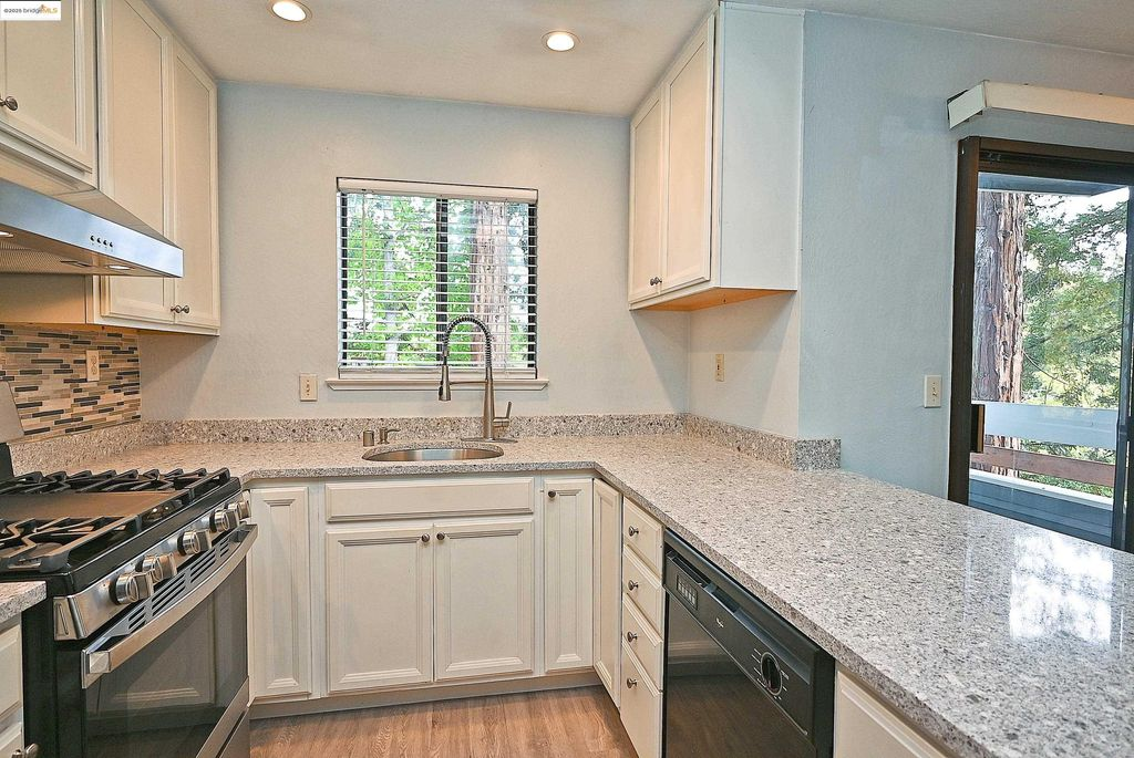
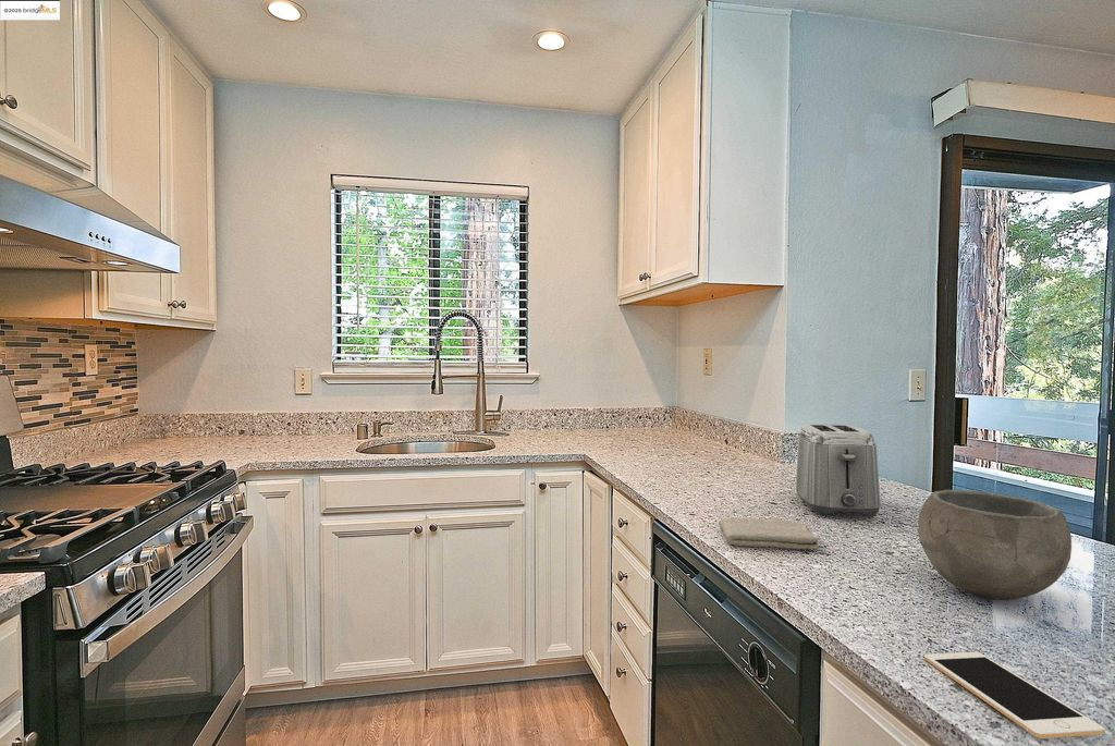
+ washcloth [718,516,821,551]
+ cell phone [923,651,1105,739]
+ bowl [917,489,1073,601]
+ toaster [795,423,881,517]
